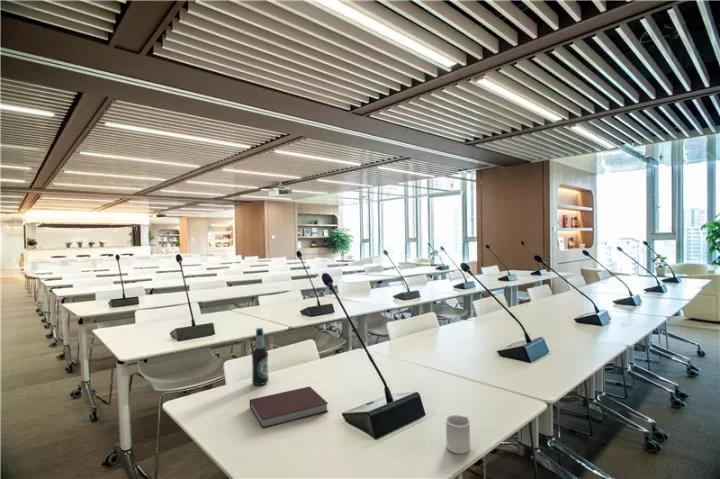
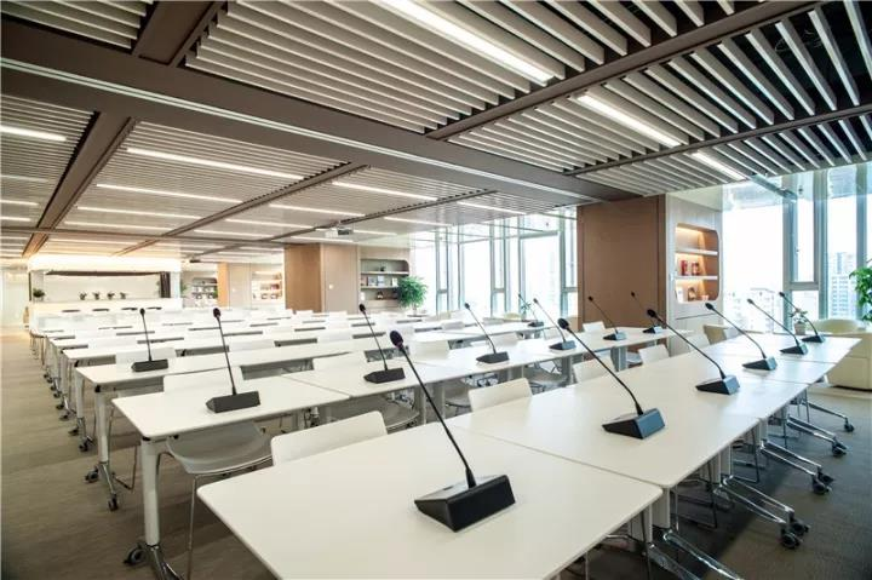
- bottle [251,327,270,386]
- cup [445,414,471,455]
- notebook [249,385,329,429]
